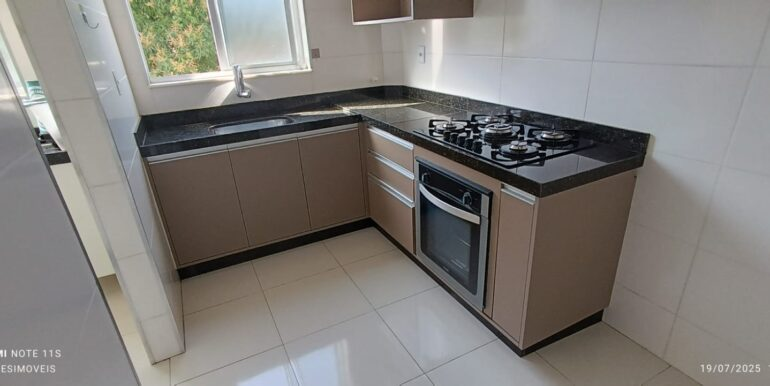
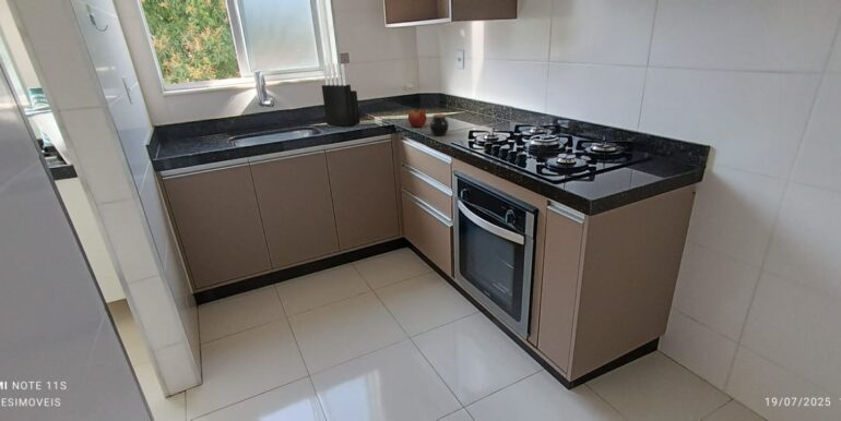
+ jar [429,112,450,136]
+ apple [407,107,427,128]
+ knife block [320,63,360,128]
